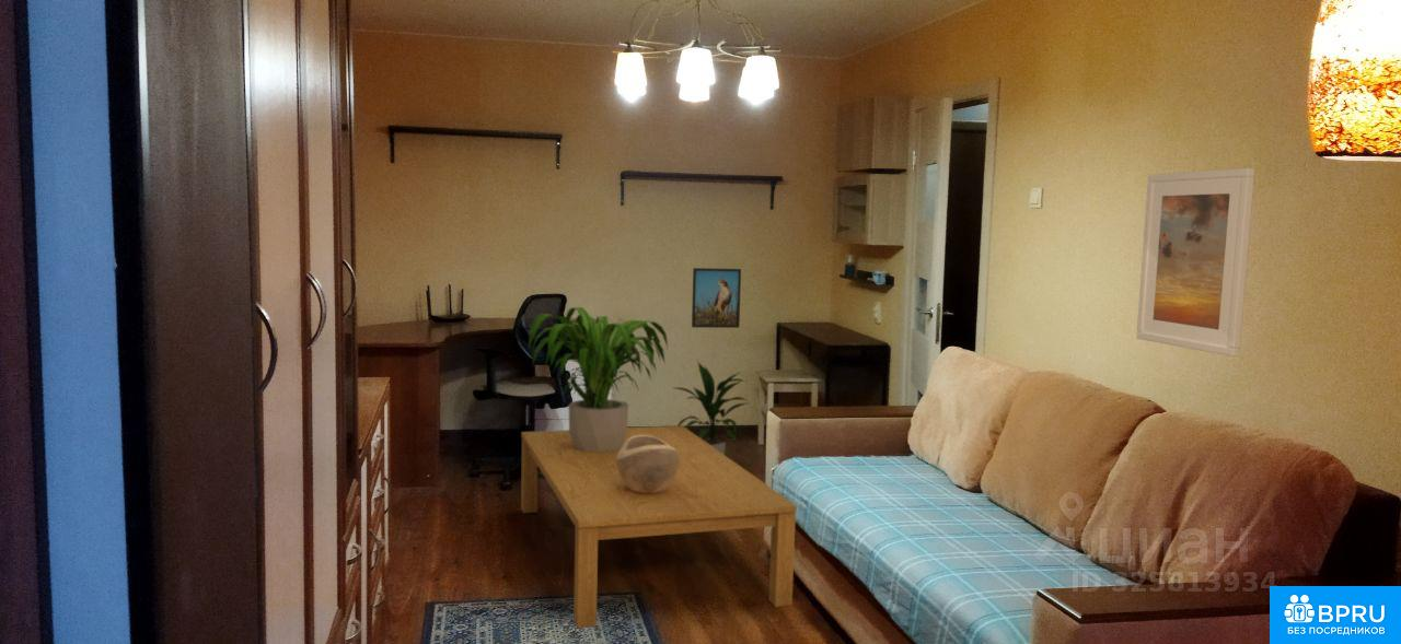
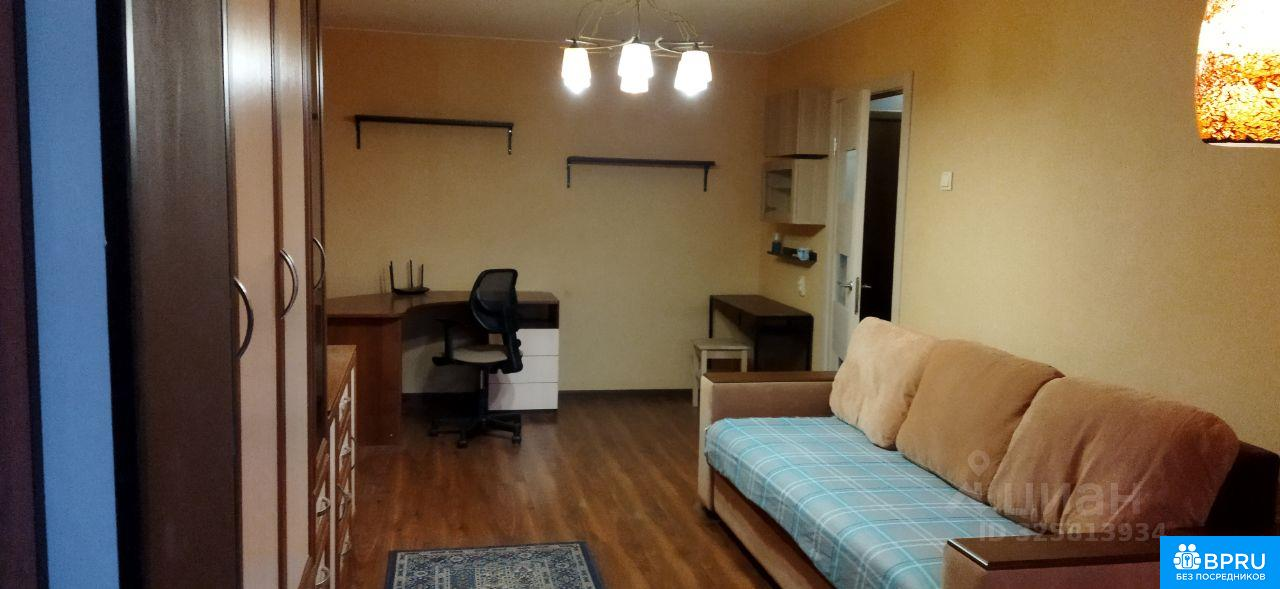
- potted plant [528,306,669,453]
- indoor plant [674,361,751,455]
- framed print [691,267,742,329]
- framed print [1135,166,1257,358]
- coffee table [520,424,798,630]
- decorative bowl [616,435,680,493]
